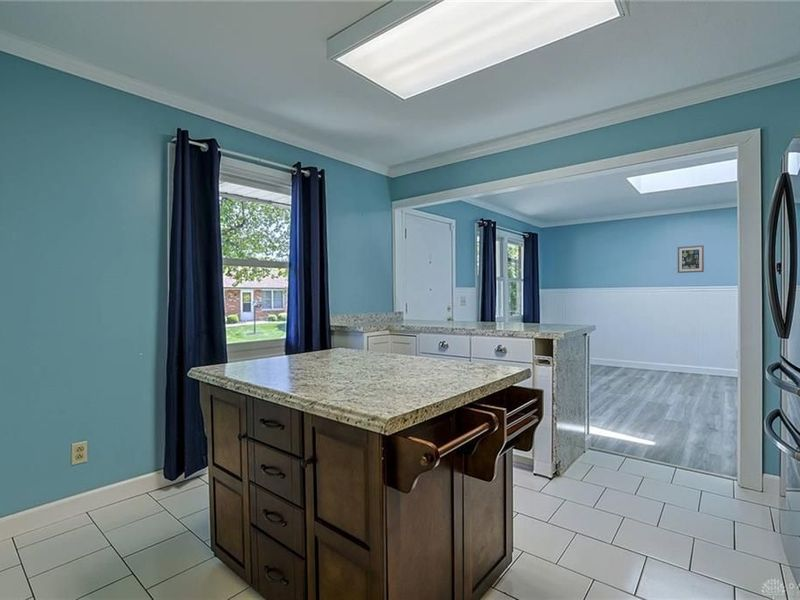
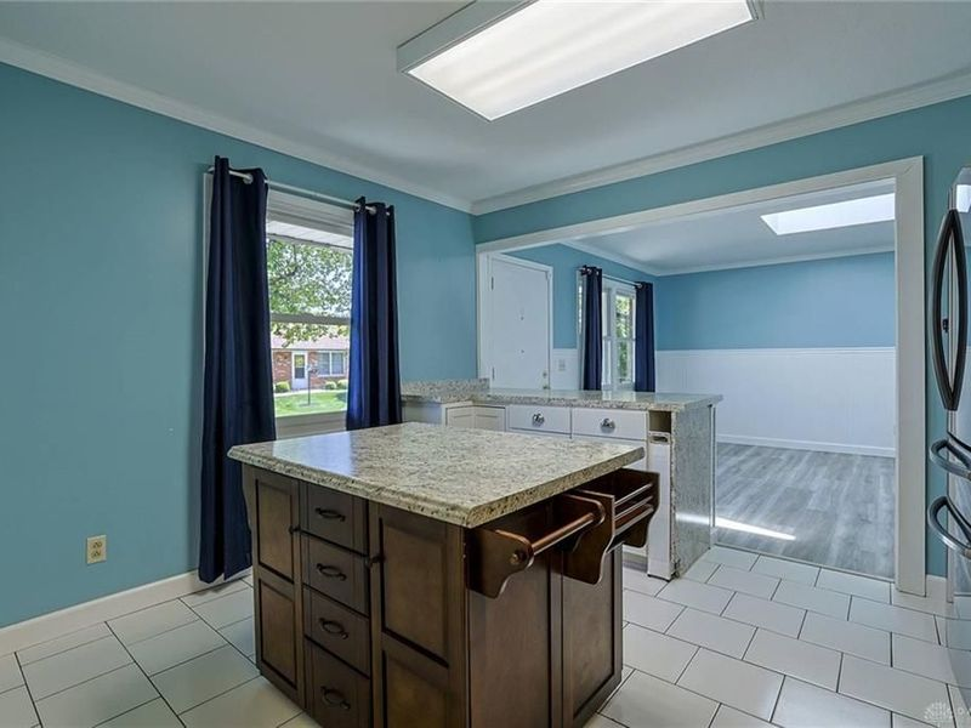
- wall art [677,244,705,274]
